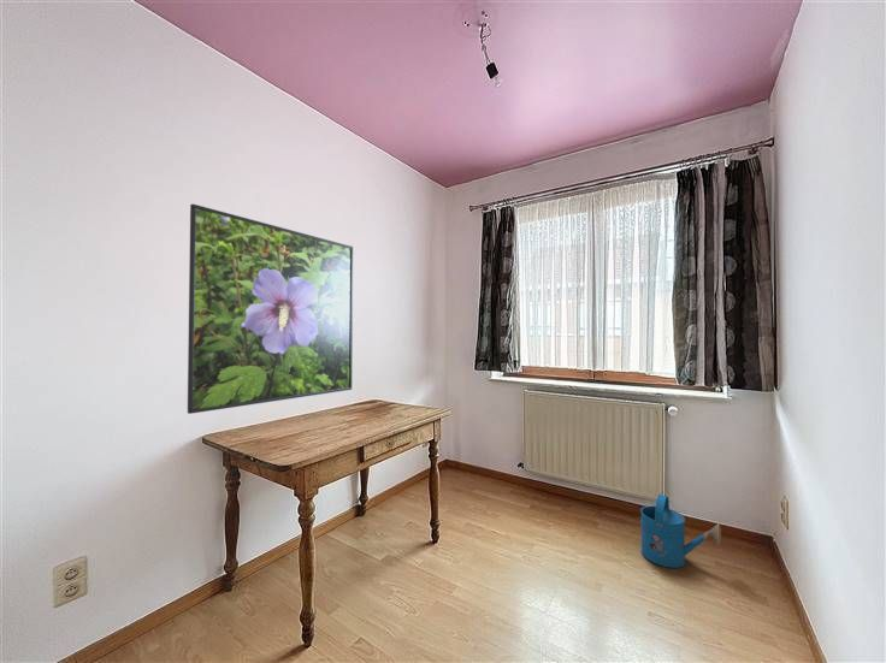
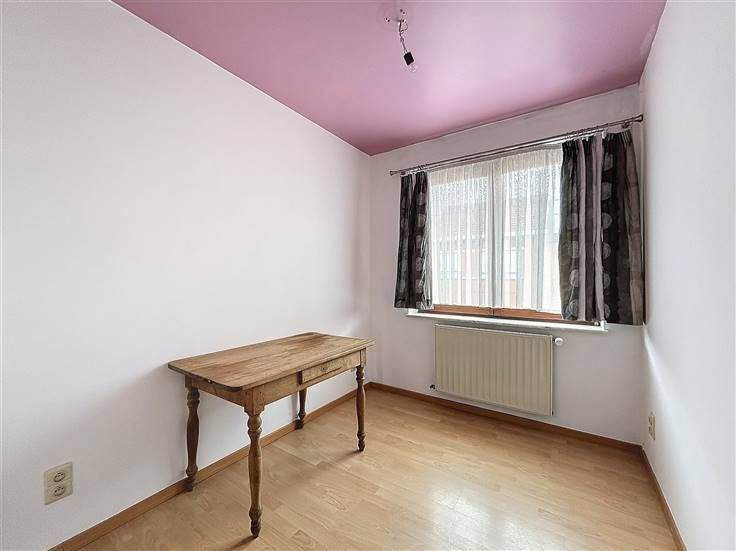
- watering can [639,493,722,569]
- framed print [187,203,354,415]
